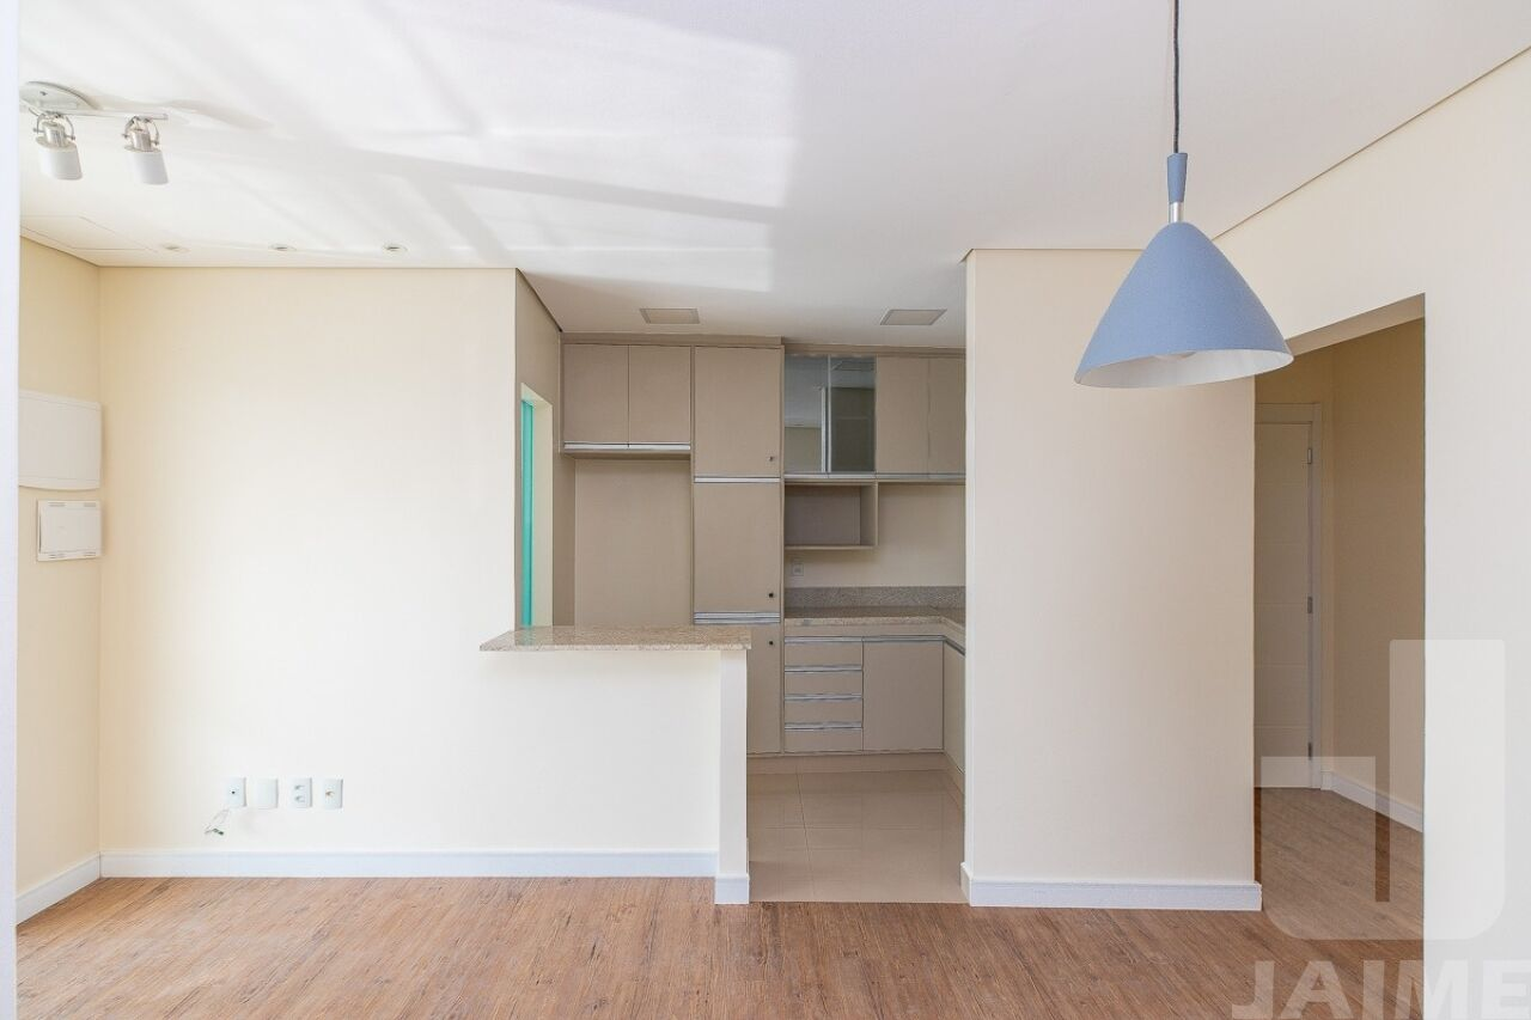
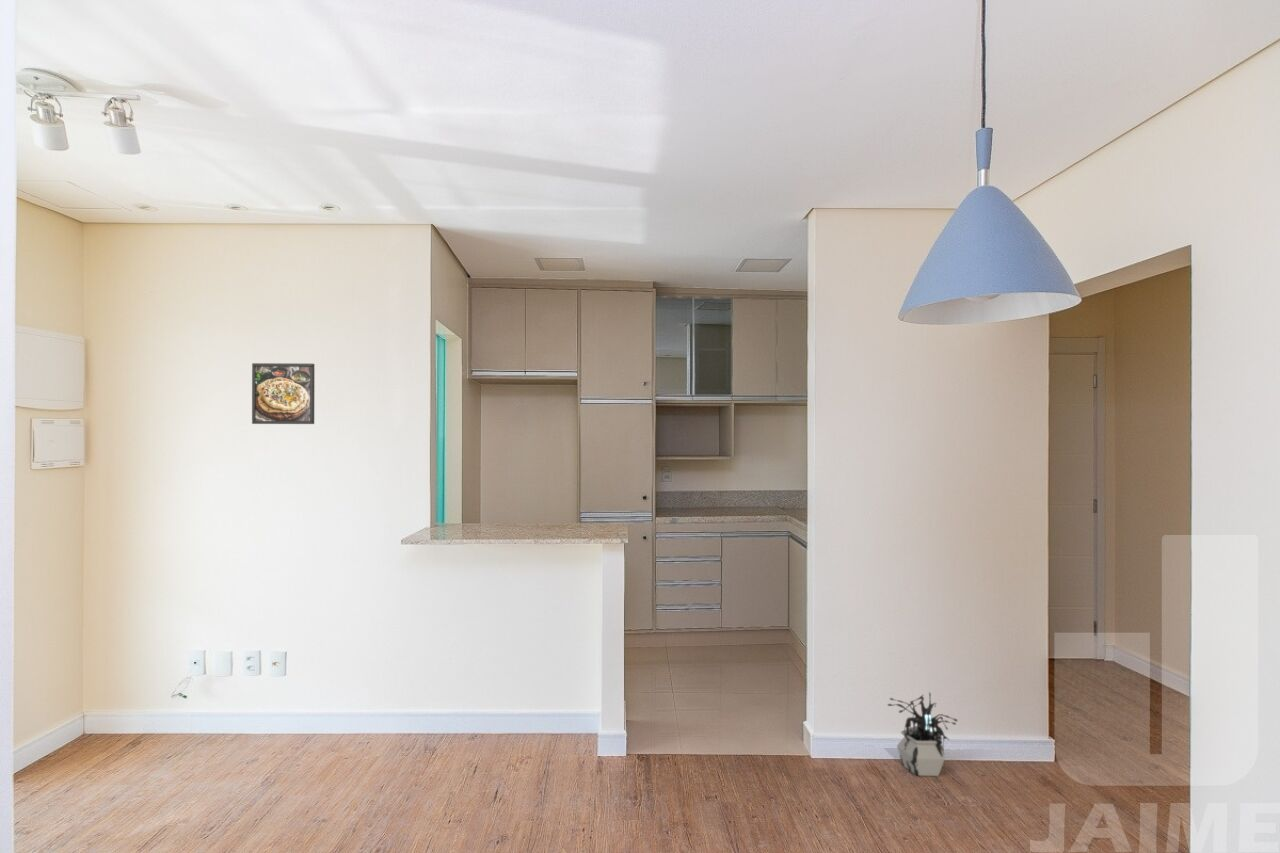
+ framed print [251,362,315,425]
+ potted plant [887,691,959,777]
